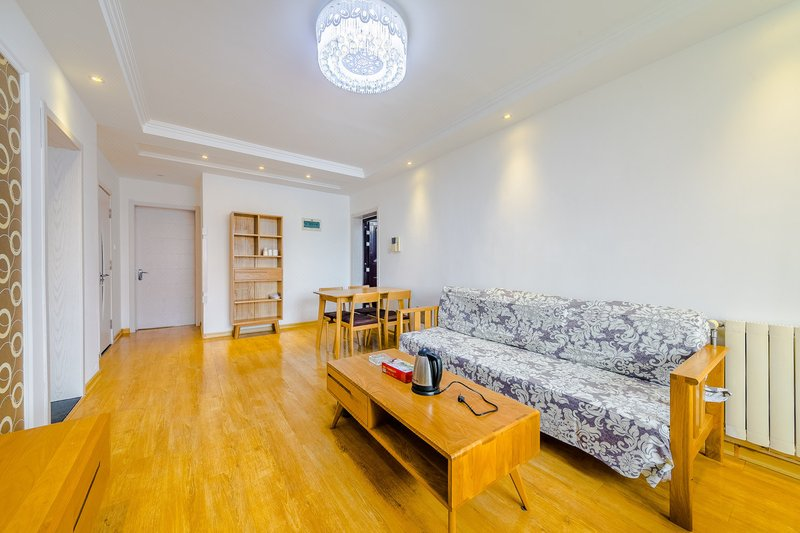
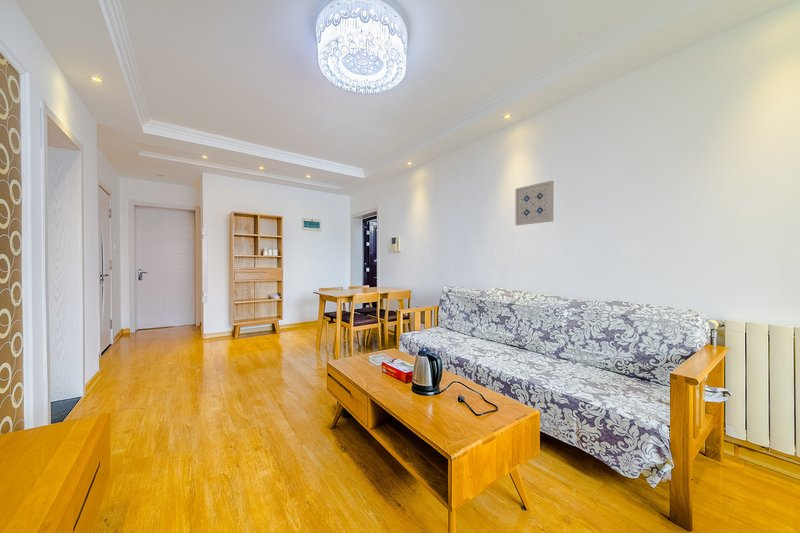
+ wall art [514,180,554,227]
